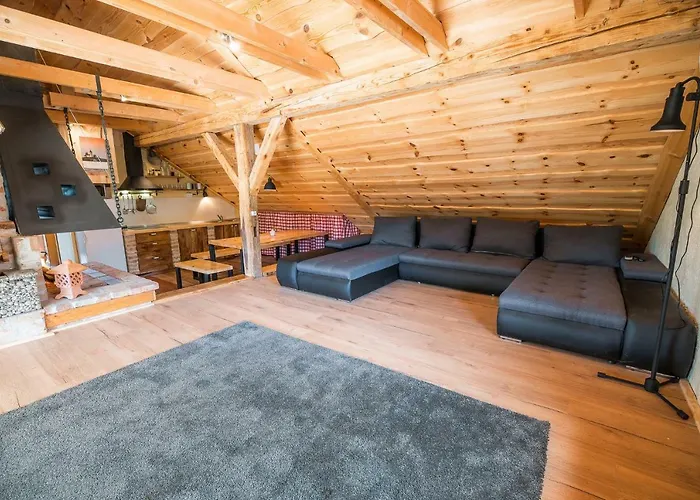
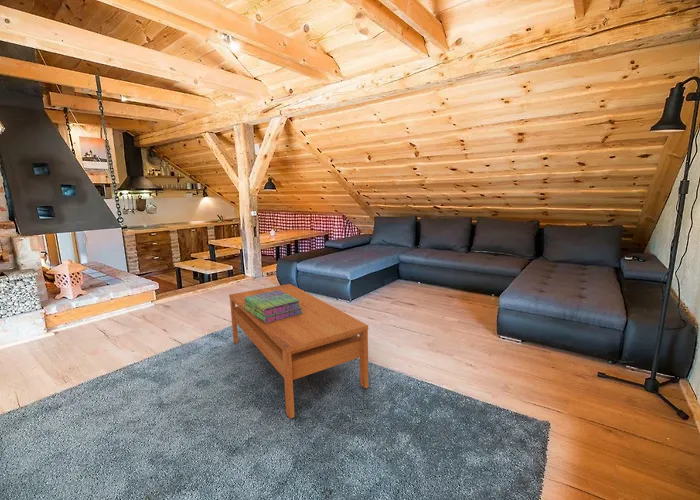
+ stack of books [243,290,302,323]
+ coffee table [228,283,369,420]
